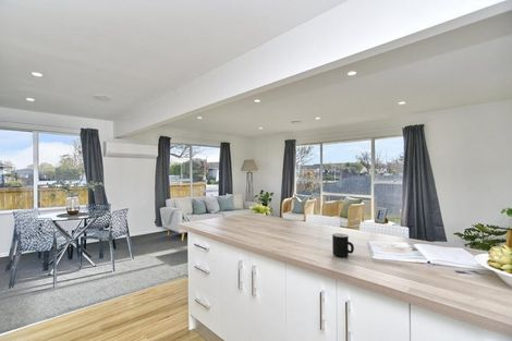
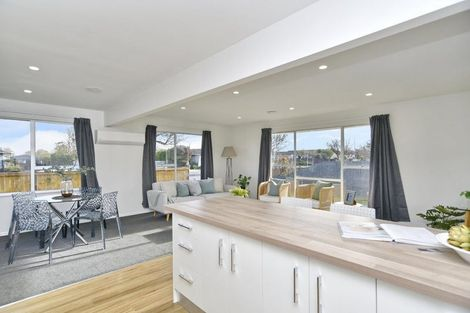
- mug [331,232,355,258]
